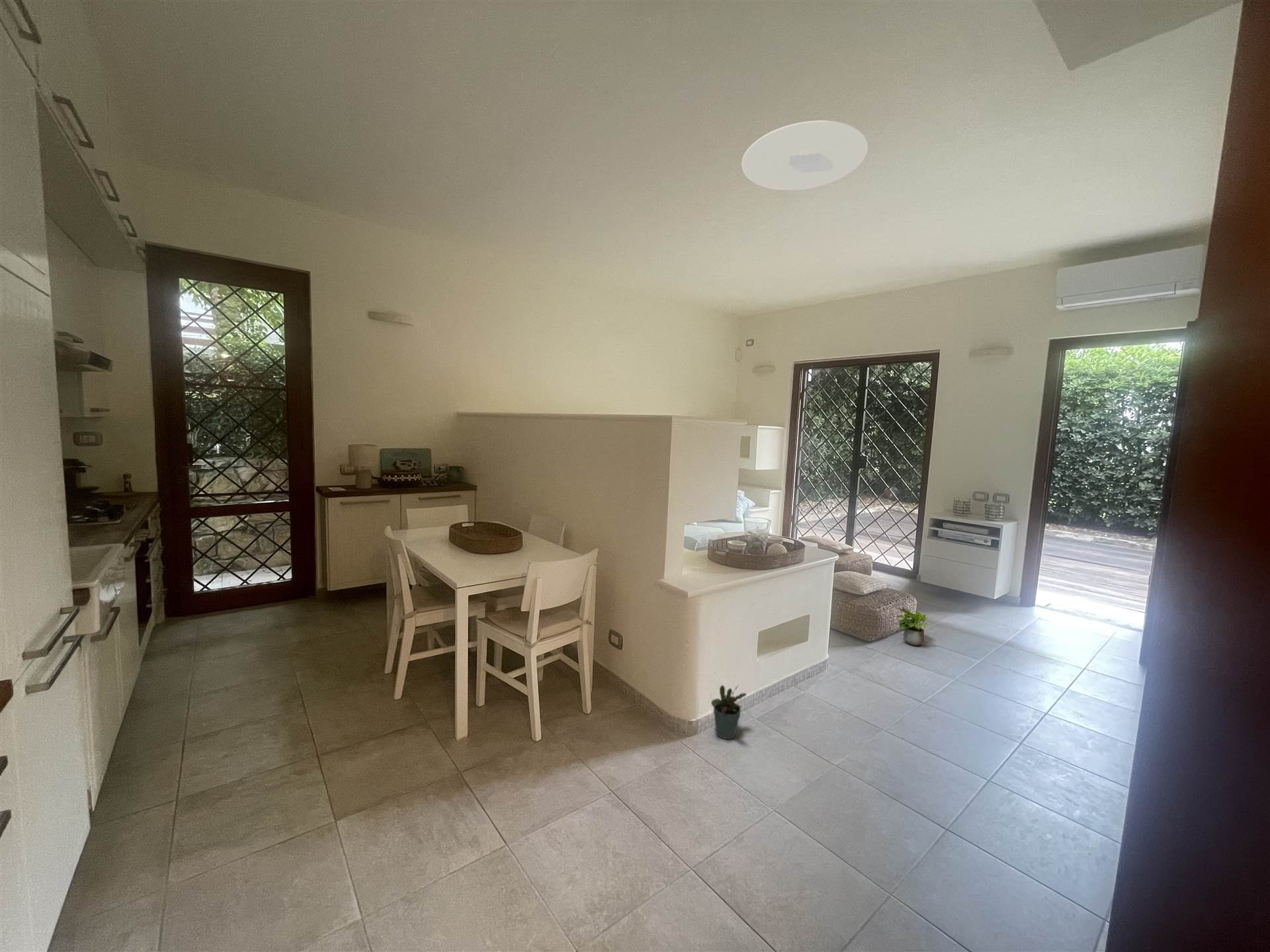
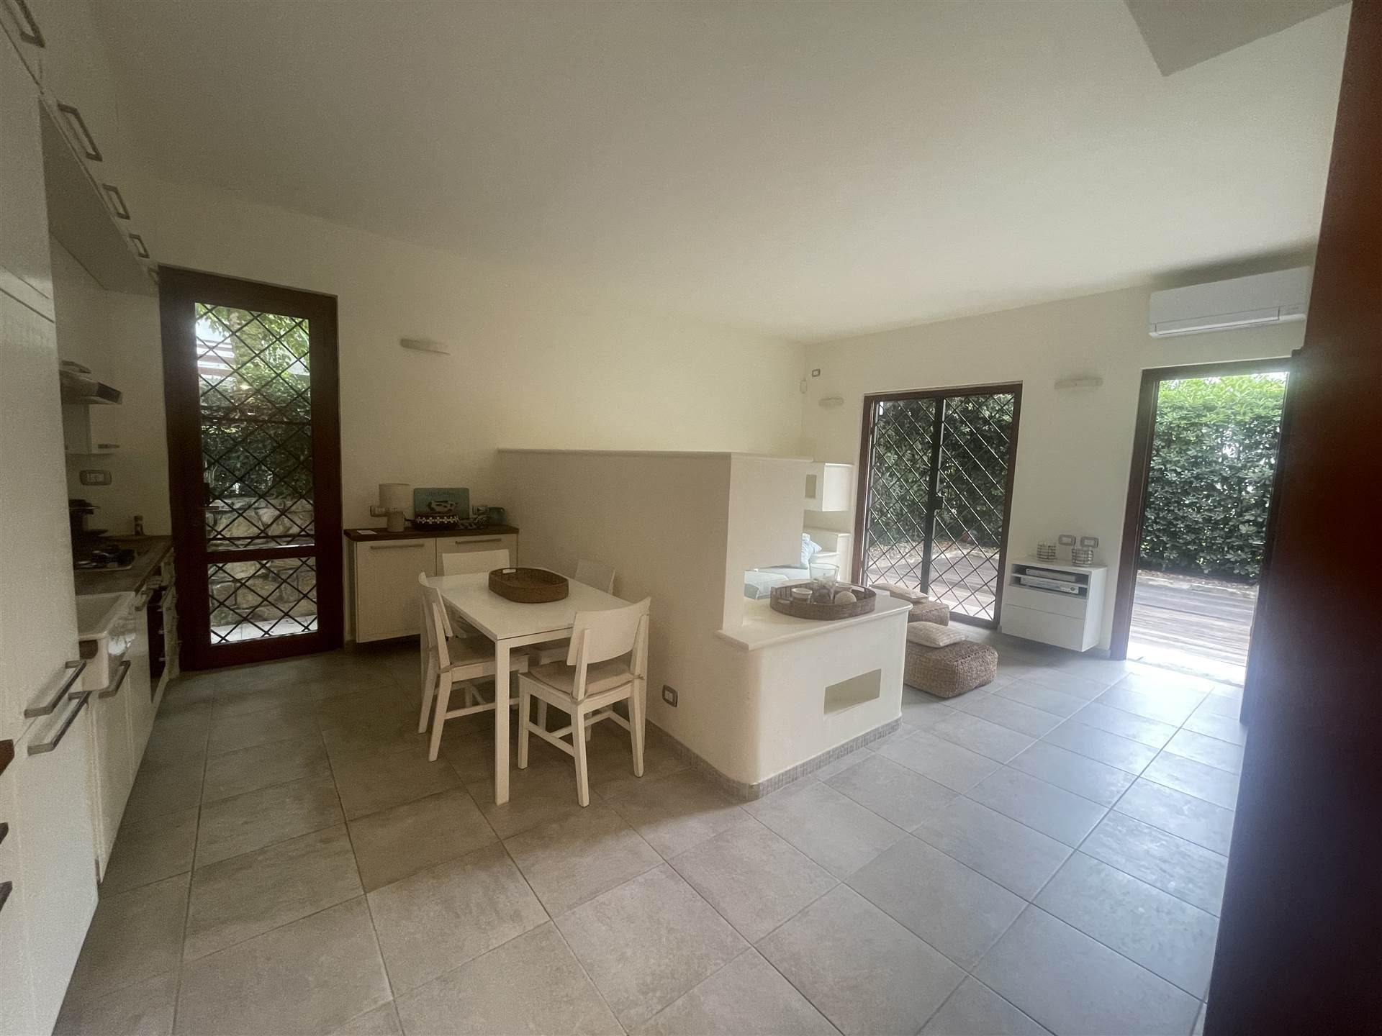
- potted plant [896,607,928,646]
- potted plant [710,684,747,740]
- ceiling light [741,120,868,191]
